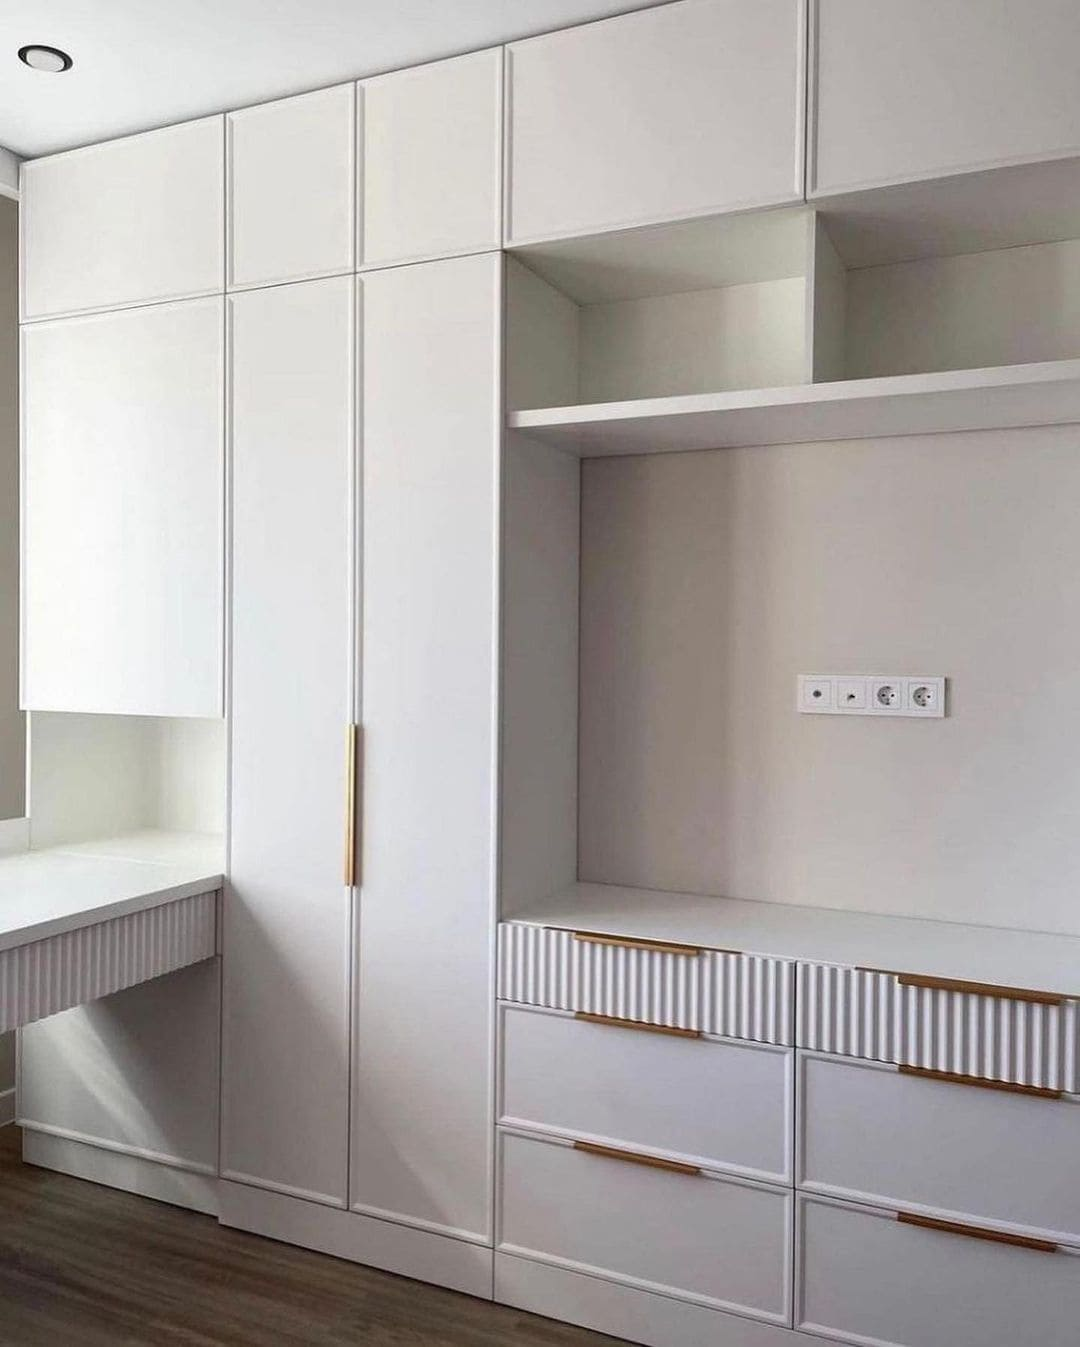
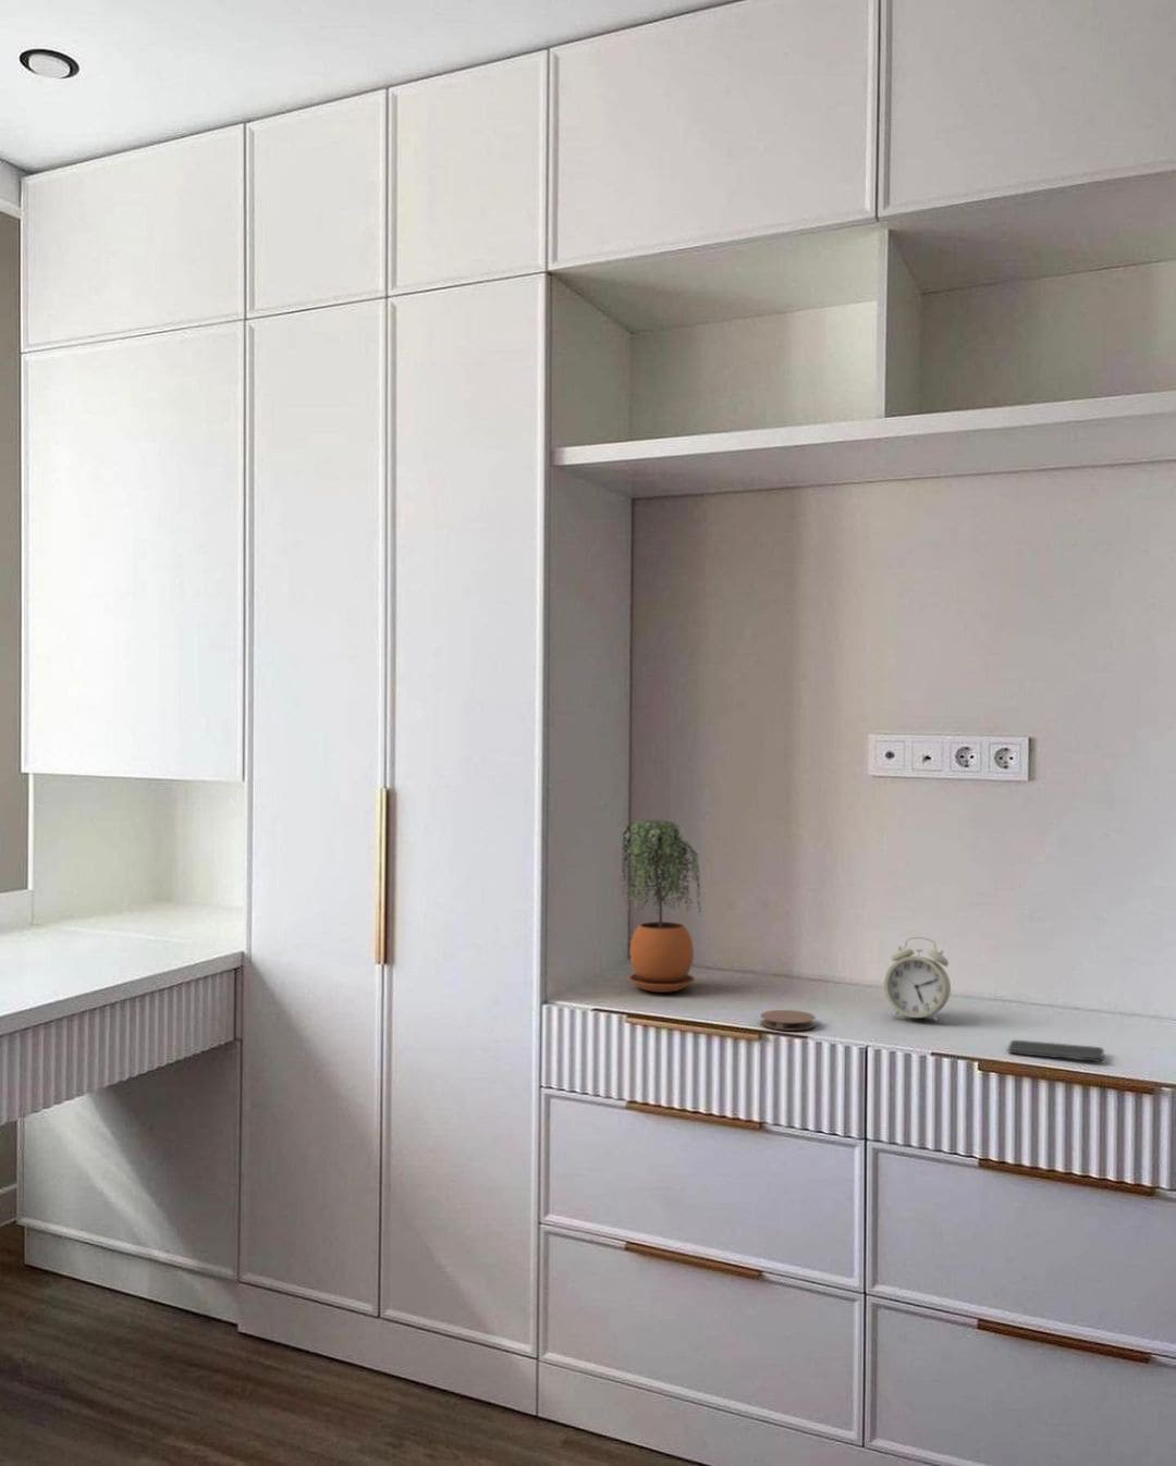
+ alarm clock [883,936,952,1023]
+ smartphone [1007,1039,1105,1063]
+ coaster [758,1009,817,1032]
+ potted plant [620,818,703,993]
